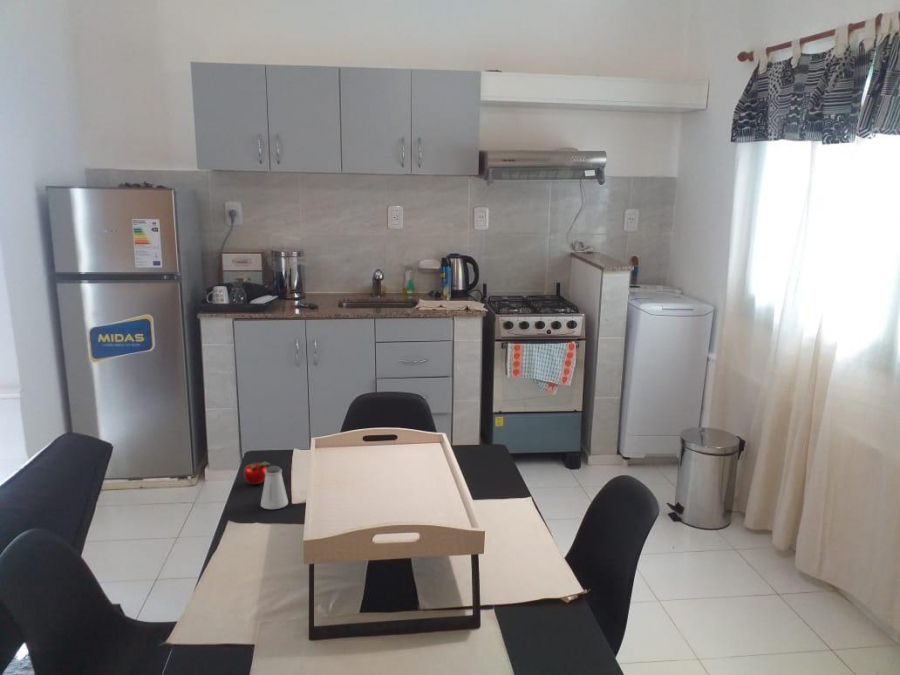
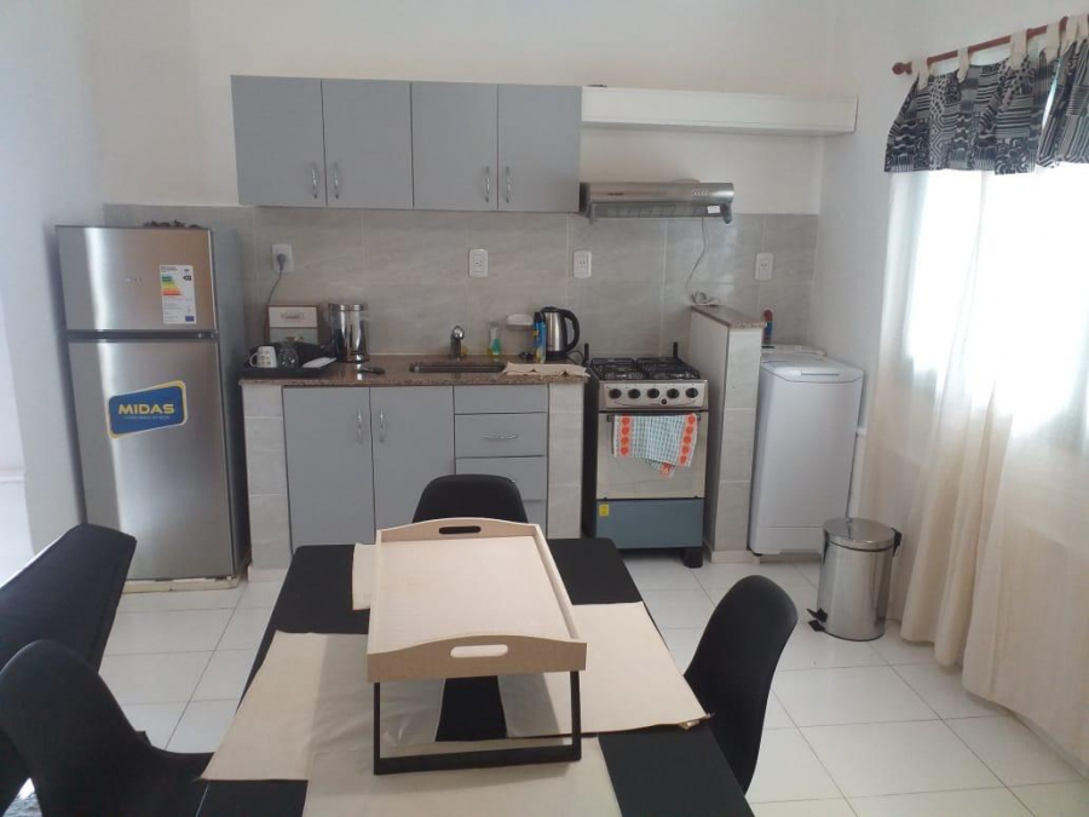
- saltshaker [260,465,289,510]
- apple [243,461,271,485]
